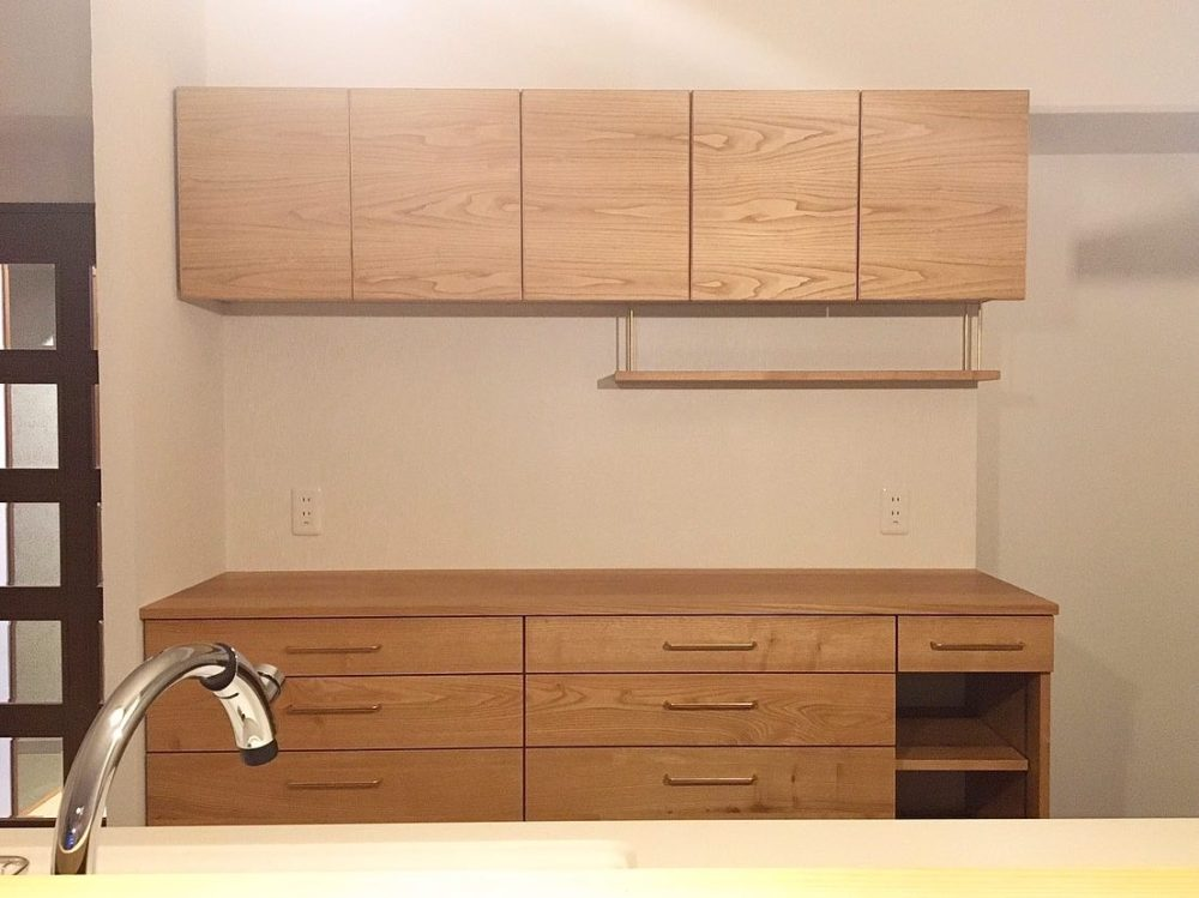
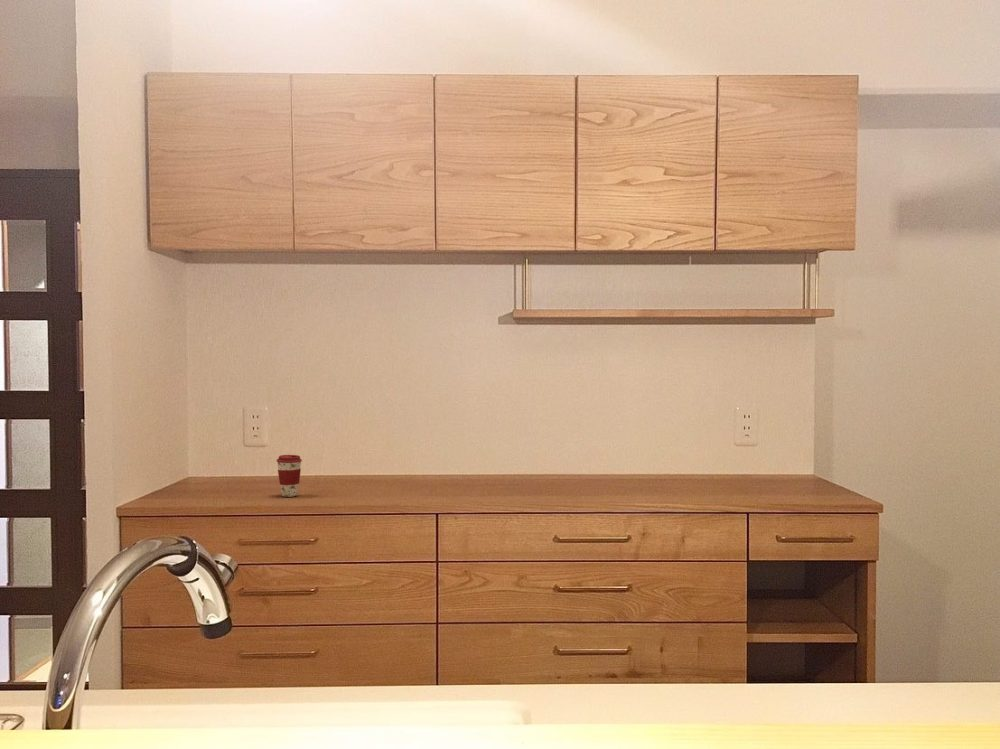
+ coffee cup [276,454,303,498]
